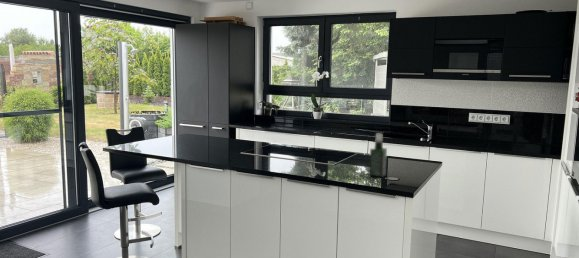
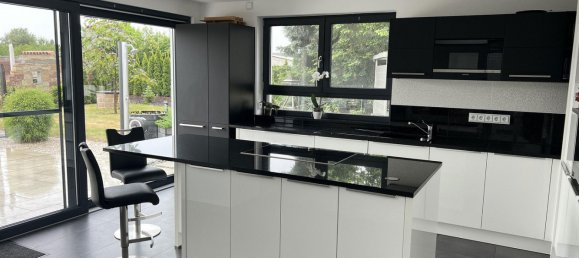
- spray bottle [368,133,388,178]
